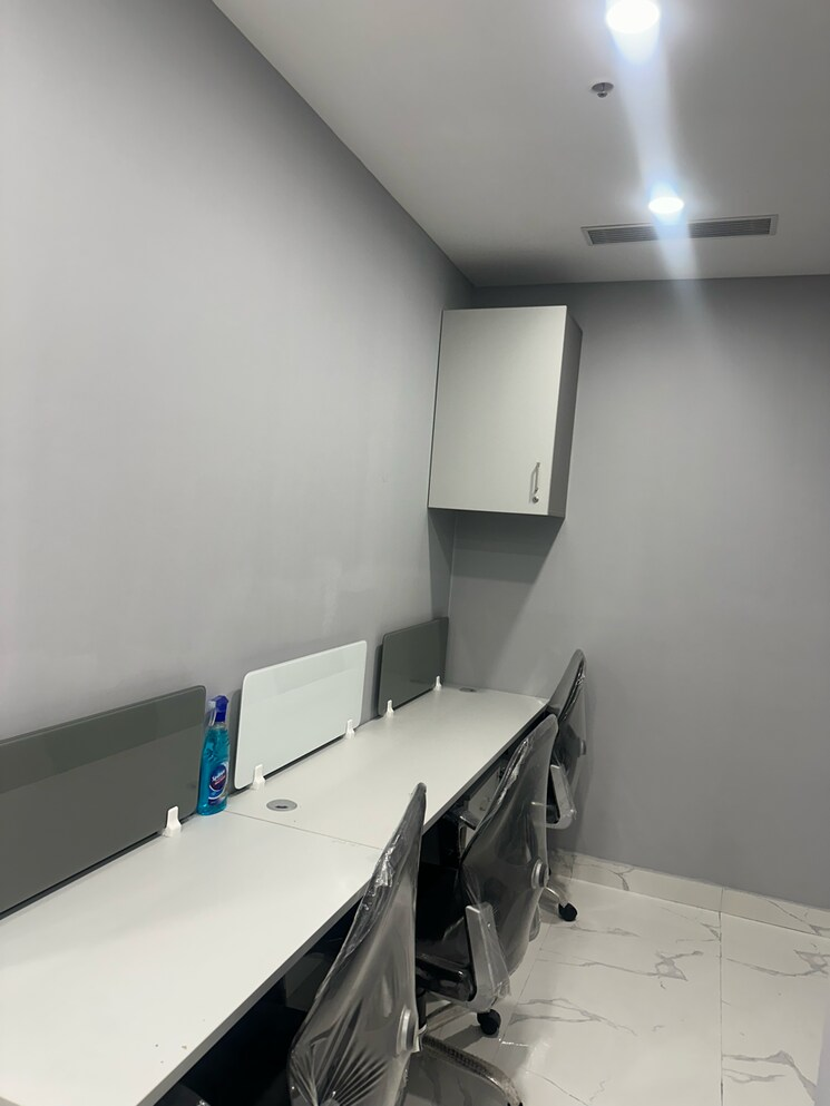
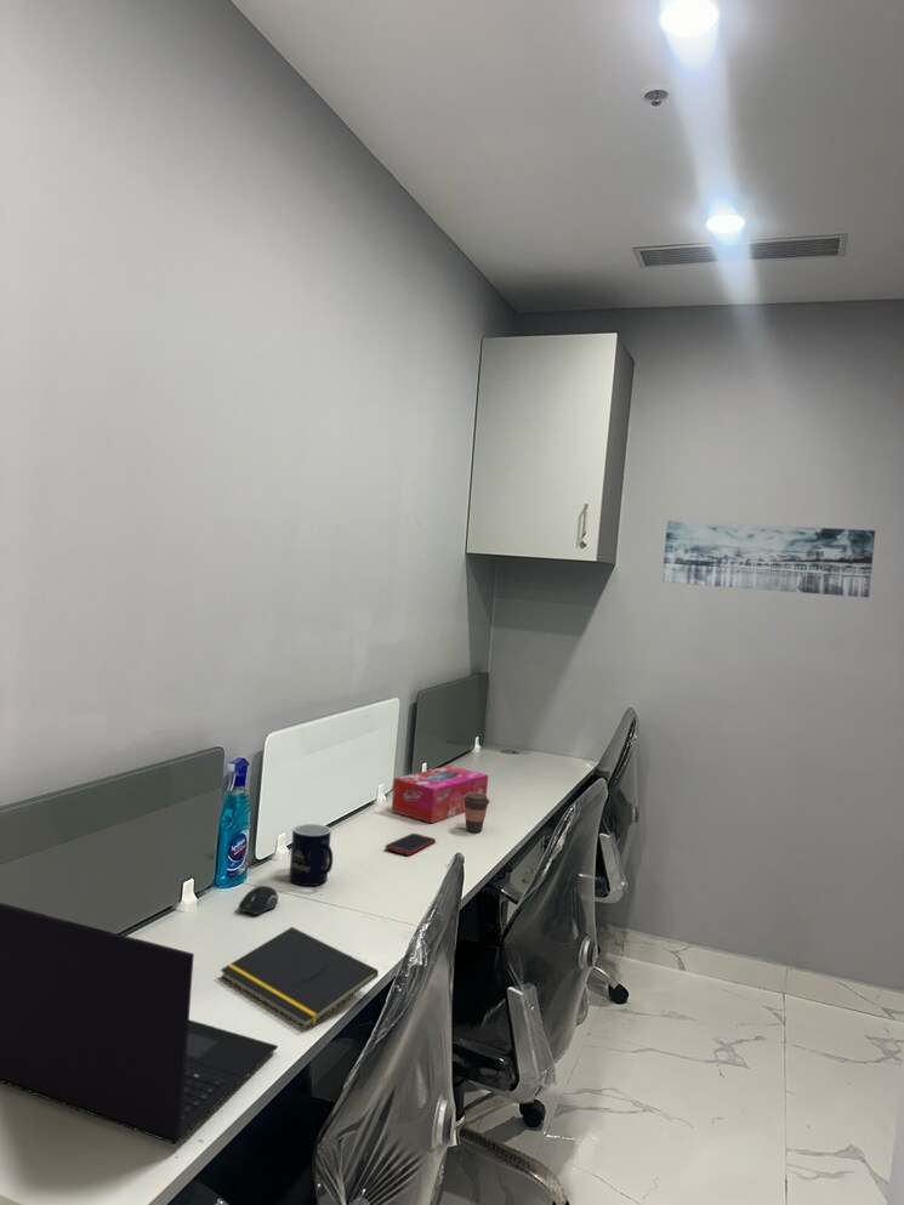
+ mug [288,823,334,887]
+ coffee cup [464,794,490,834]
+ notepad [220,926,380,1030]
+ cell phone [385,832,437,857]
+ tissue box [391,765,489,824]
+ laptop [0,902,279,1146]
+ wall art [661,519,876,598]
+ computer mouse [238,885,279,916]
